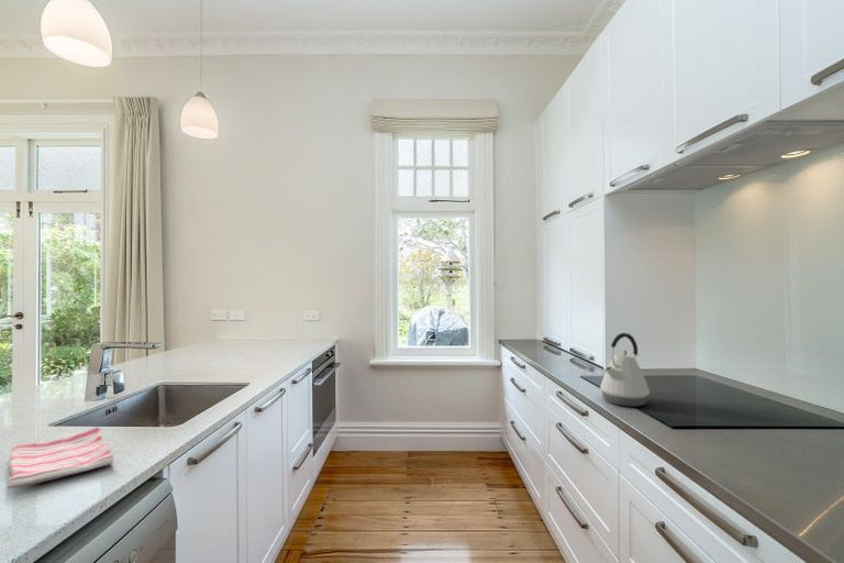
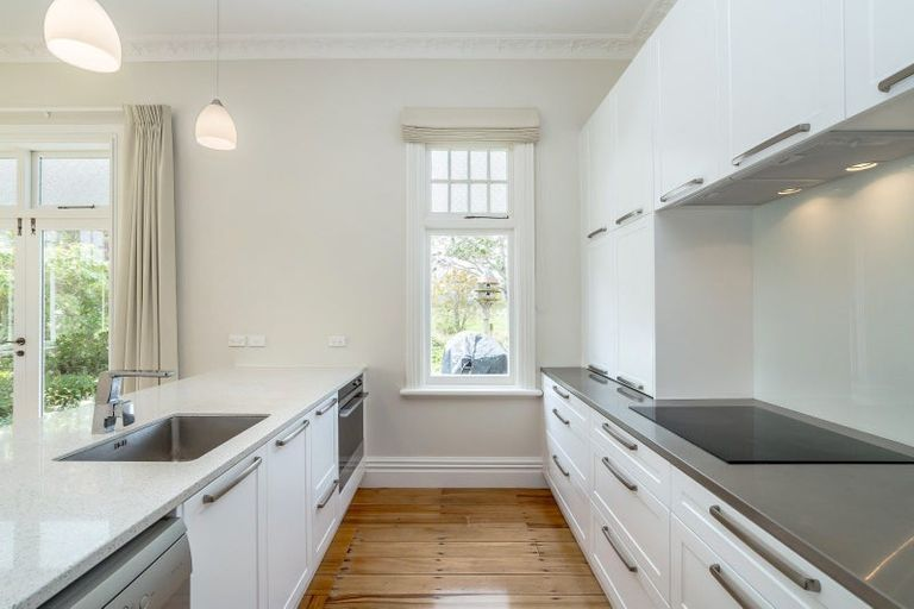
- kettle [599,332,651,408]
- dish towel [5,426,114,489]
